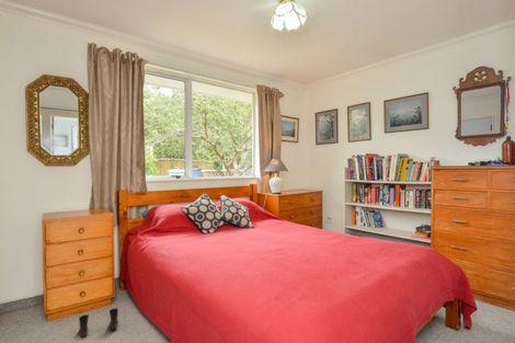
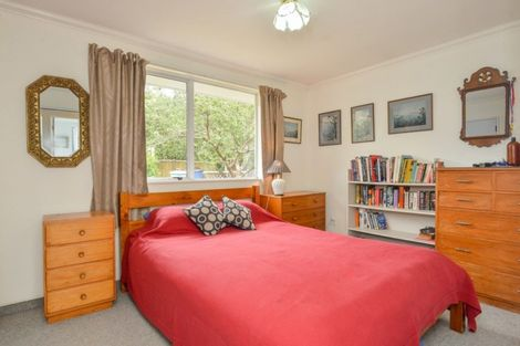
- boots [78,307,119,340]
